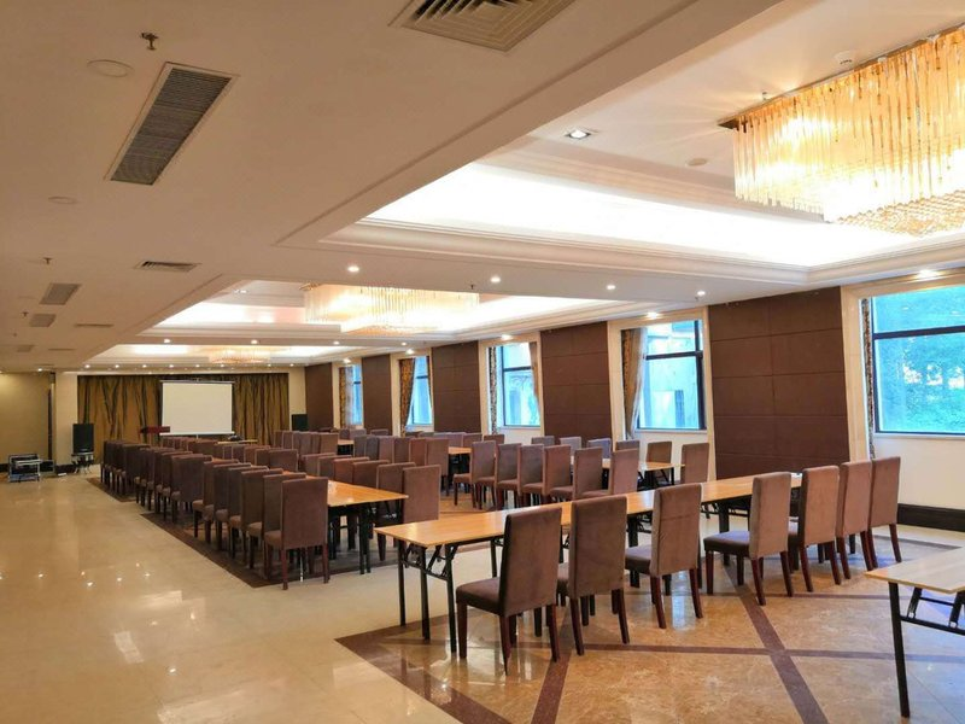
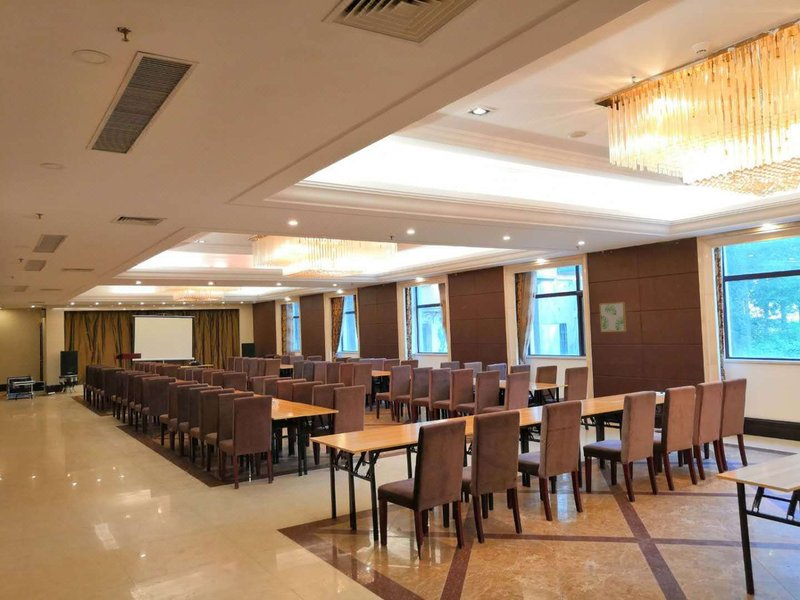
+ wall art [598,301,627,333]
